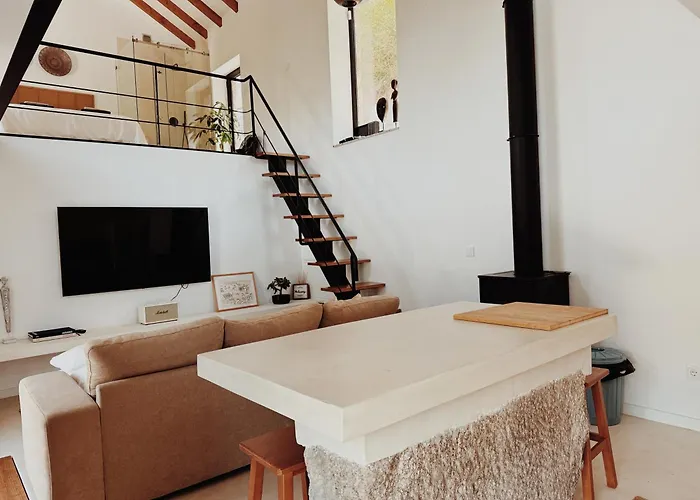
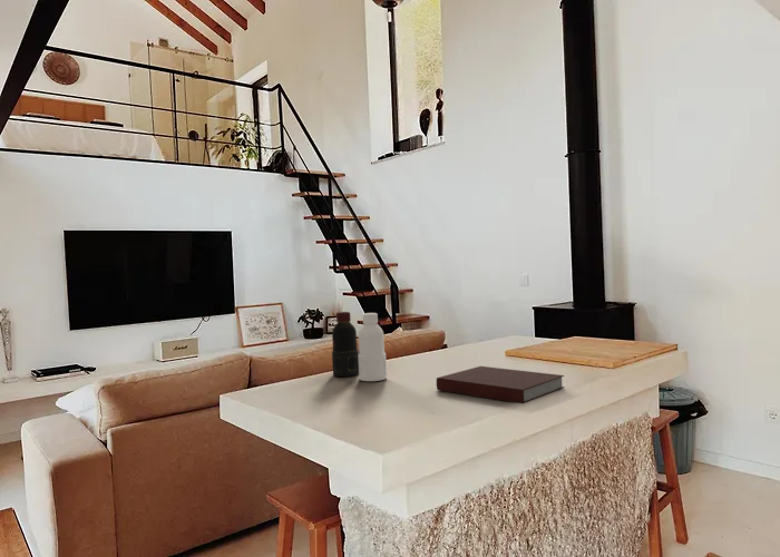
+ bottle [331,311,388,382]
+ notebook [436,365,565,404]
